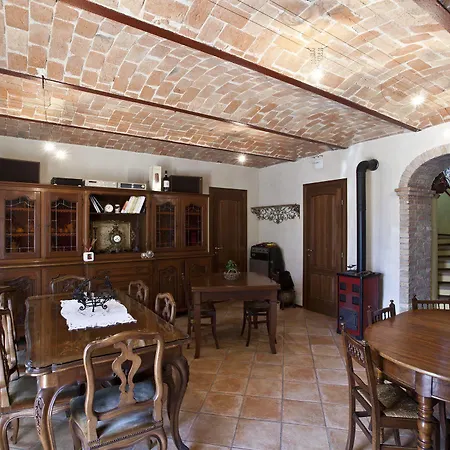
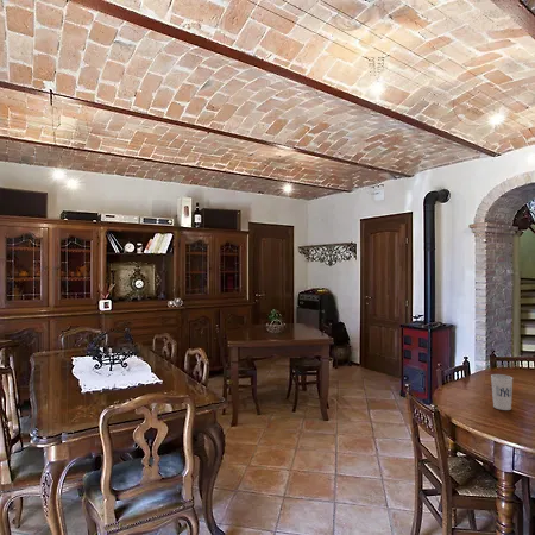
+ cup [490,373,514,411]
